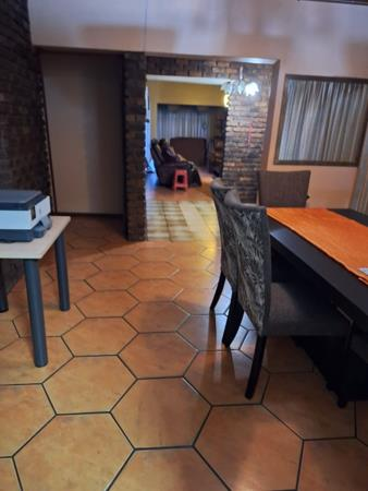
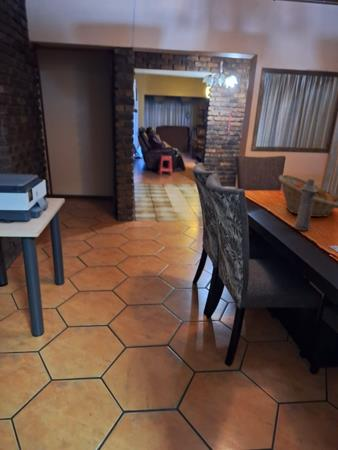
+ fruit basket [278,174,338,218]
+ bottle [293,178,317,232]
